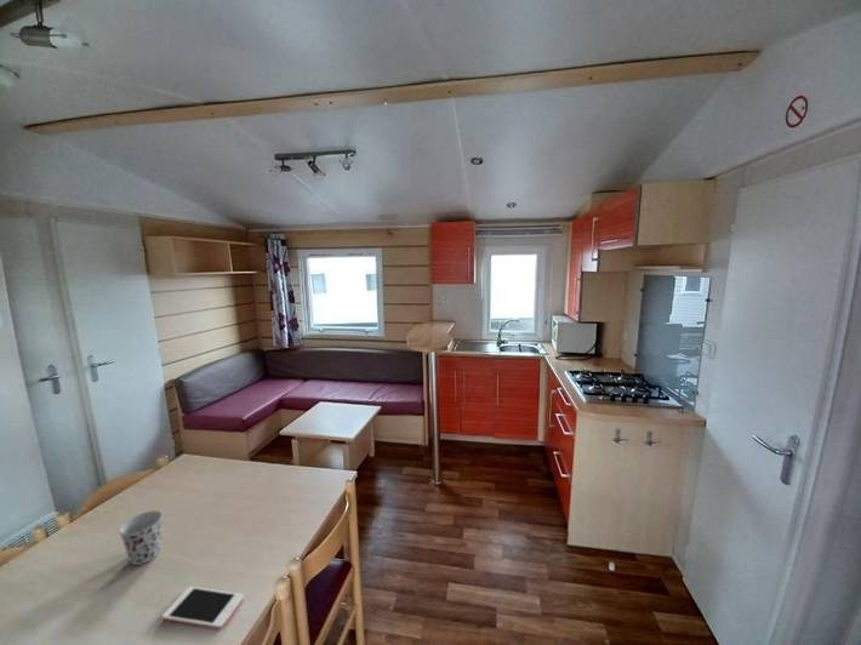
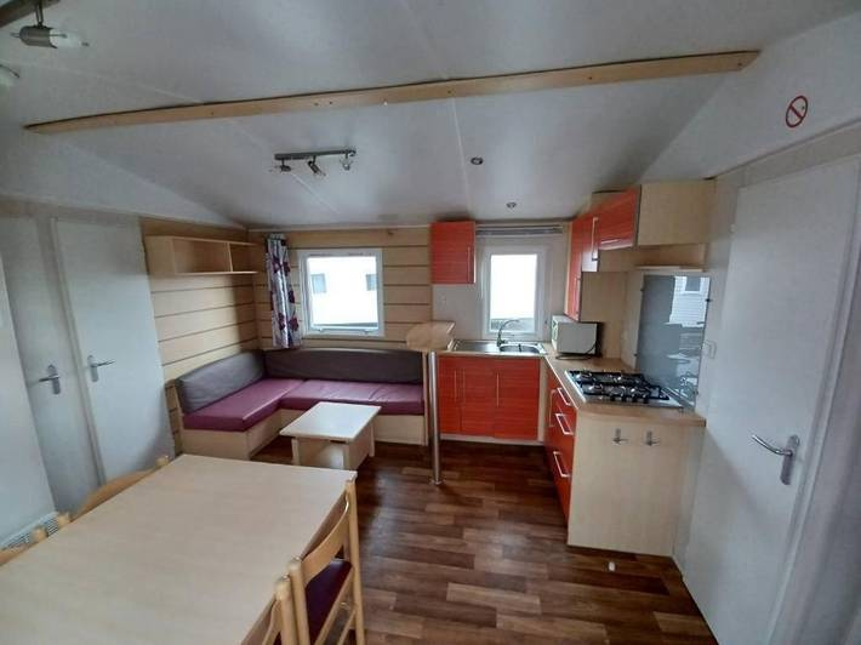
- cup [118,509,164,566]
- cell phone [160,586,245,630]
